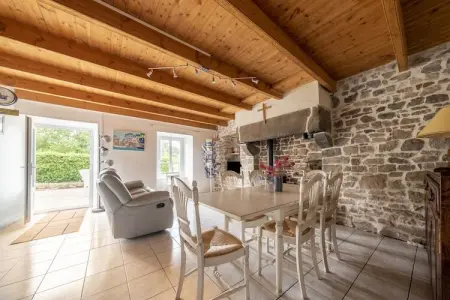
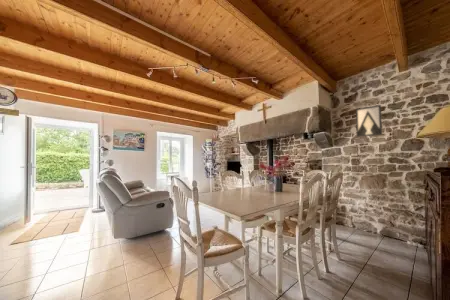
+ wall art [355,104,383,138]
